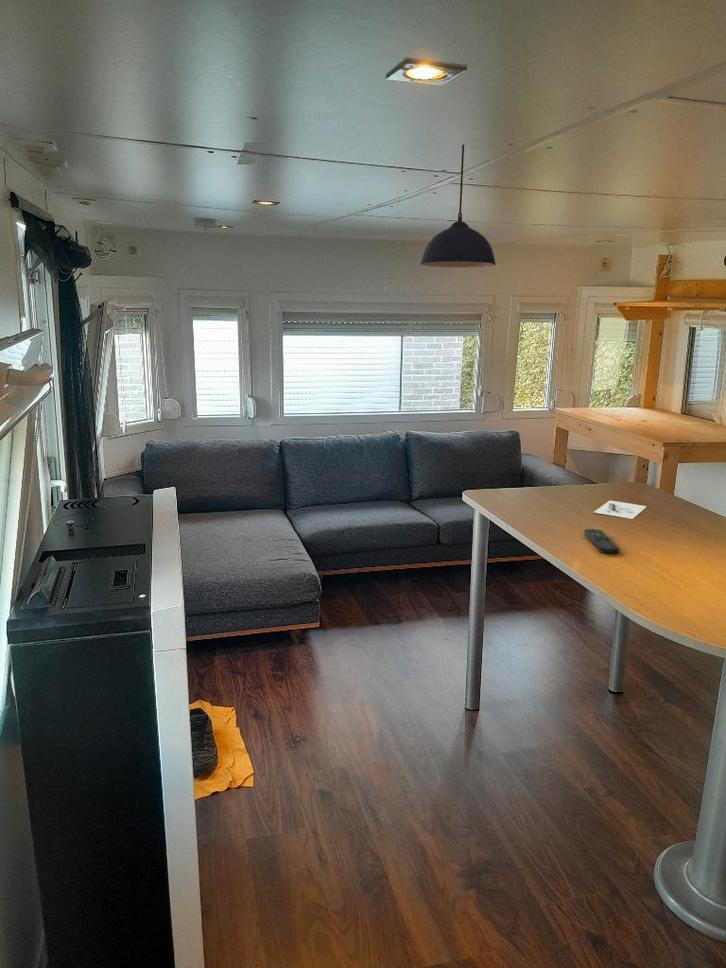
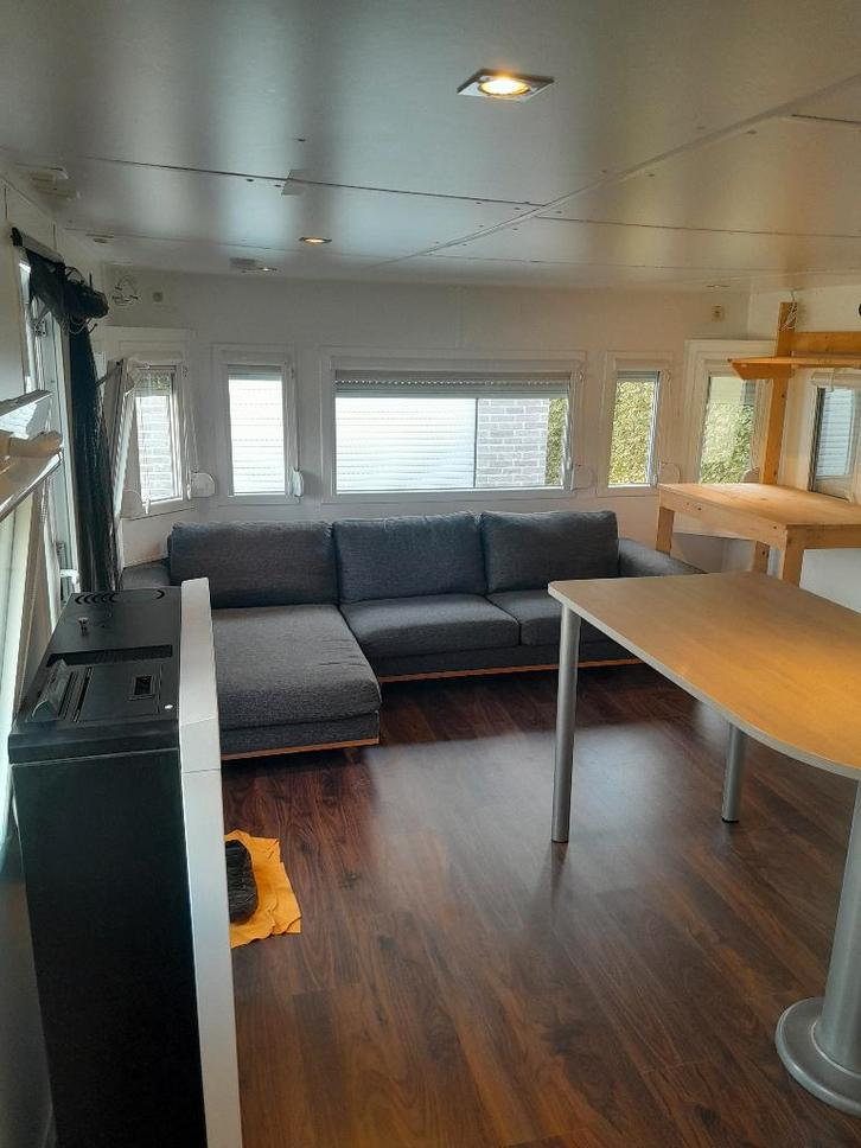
- architectural model [593,500,648,520]
- pendant light [420,143,497,268]
- remote control [583,528,620,554]
